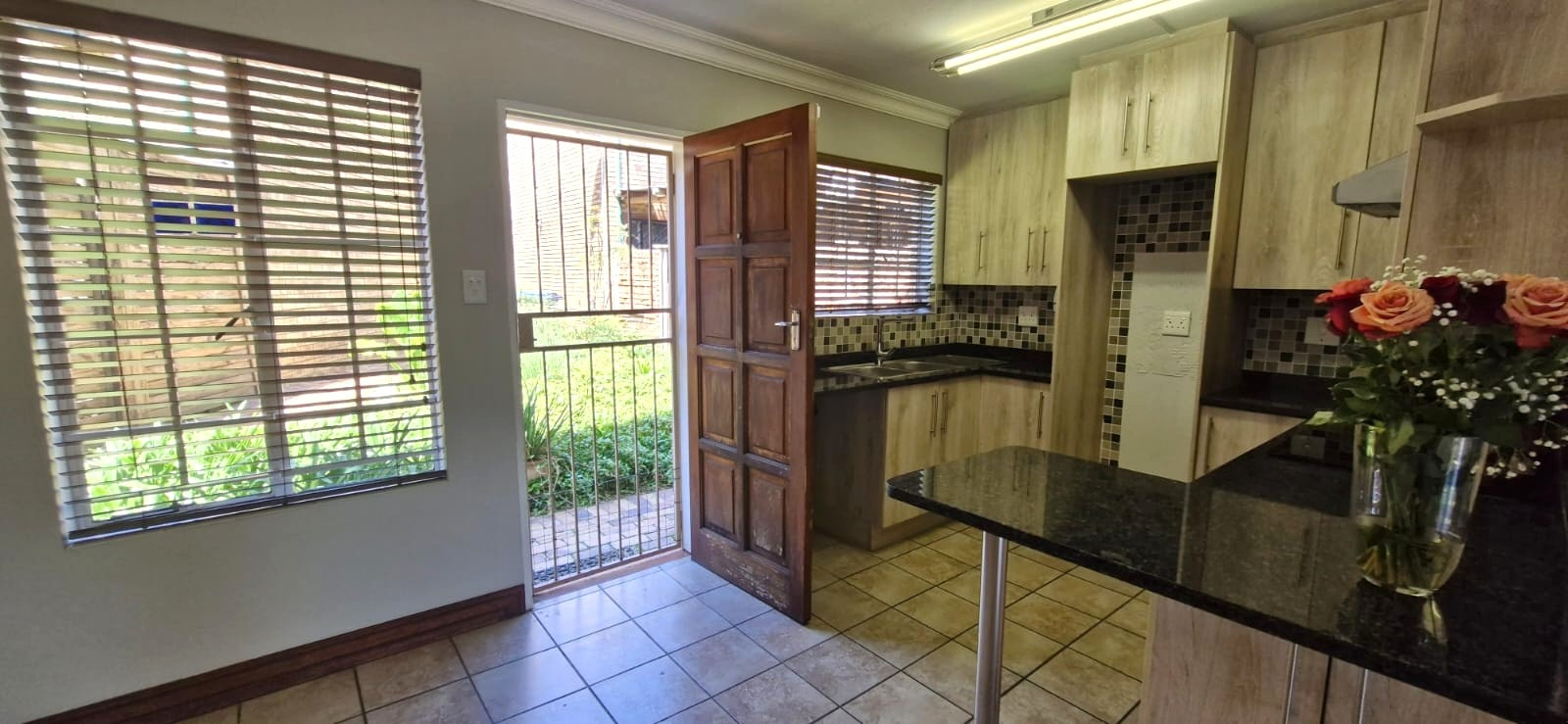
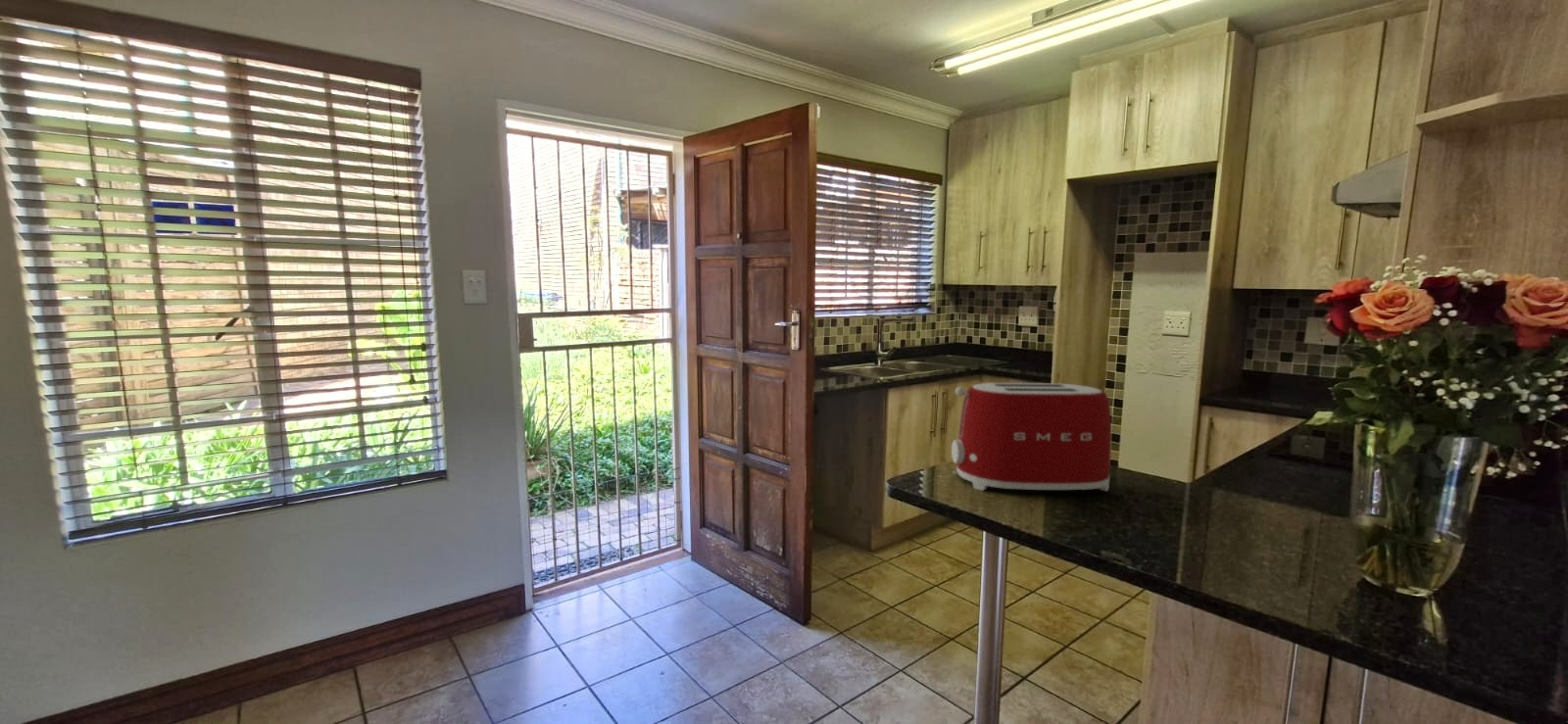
+ toaster [951,382,1112,492]
